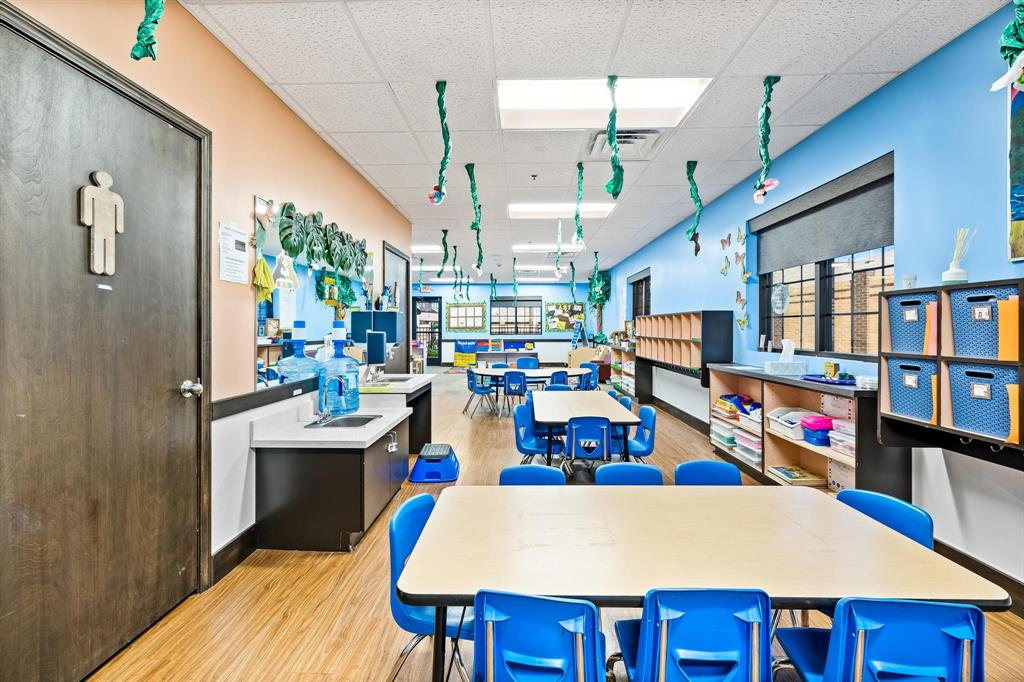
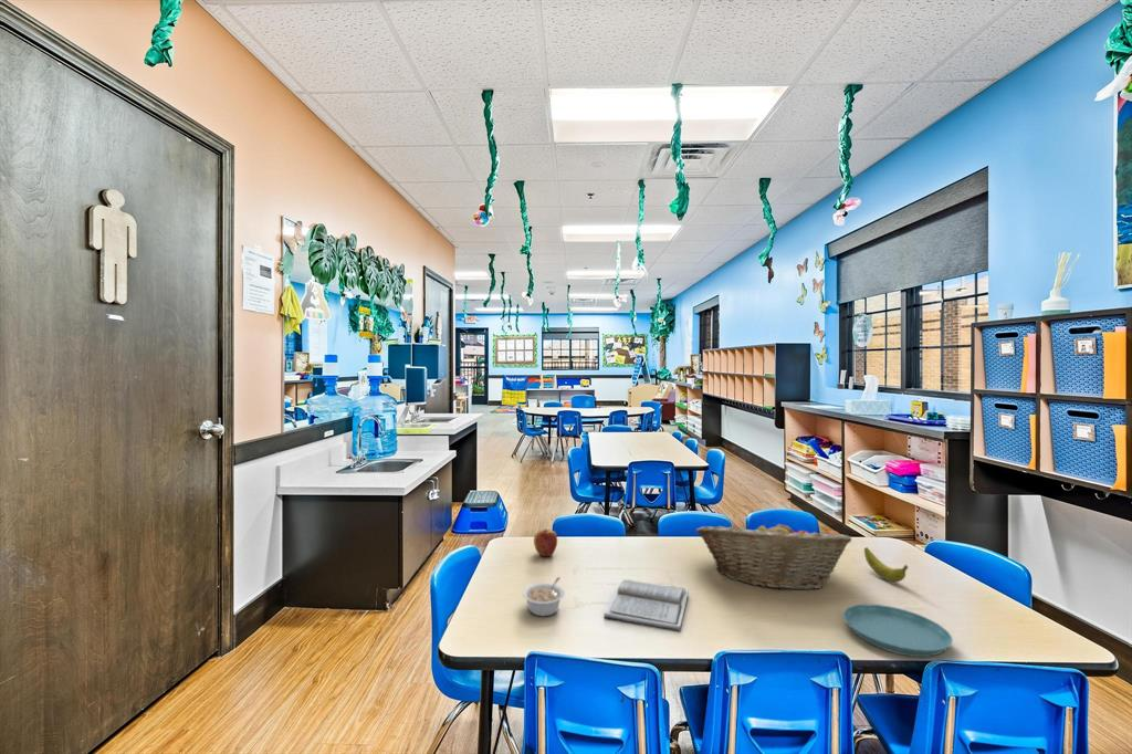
+ book [602,578,690,632]
+ fruit basket [695,517,852,591]
+ saucer [842,604,954,658]
+ legume [522,576,565,617]
+ apple [533,527,558,557]
+ banana [863,546,909,583]
